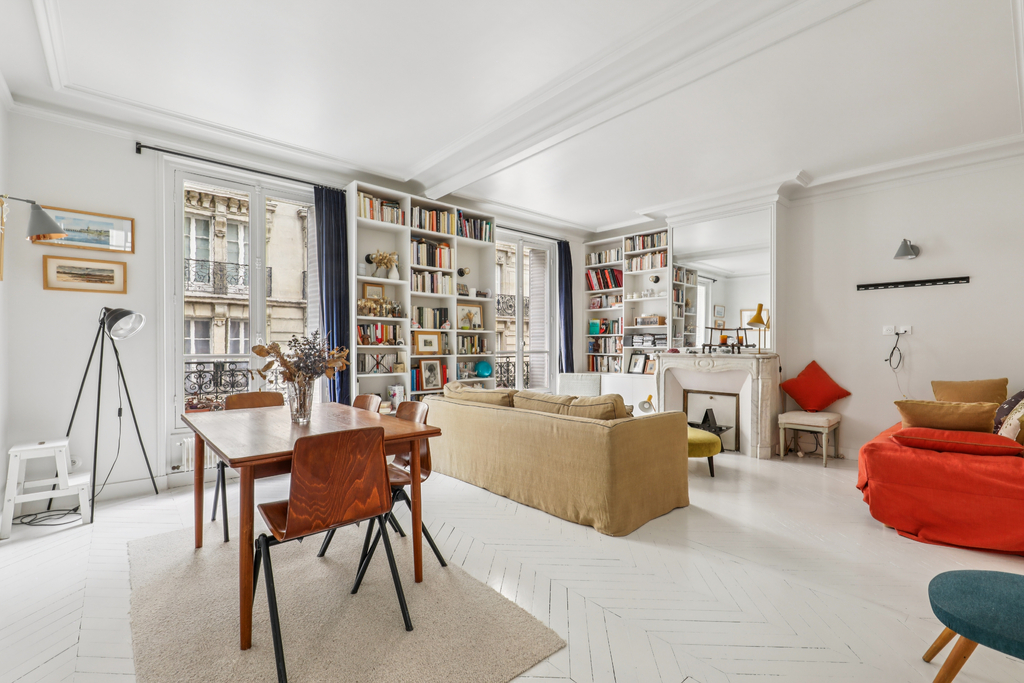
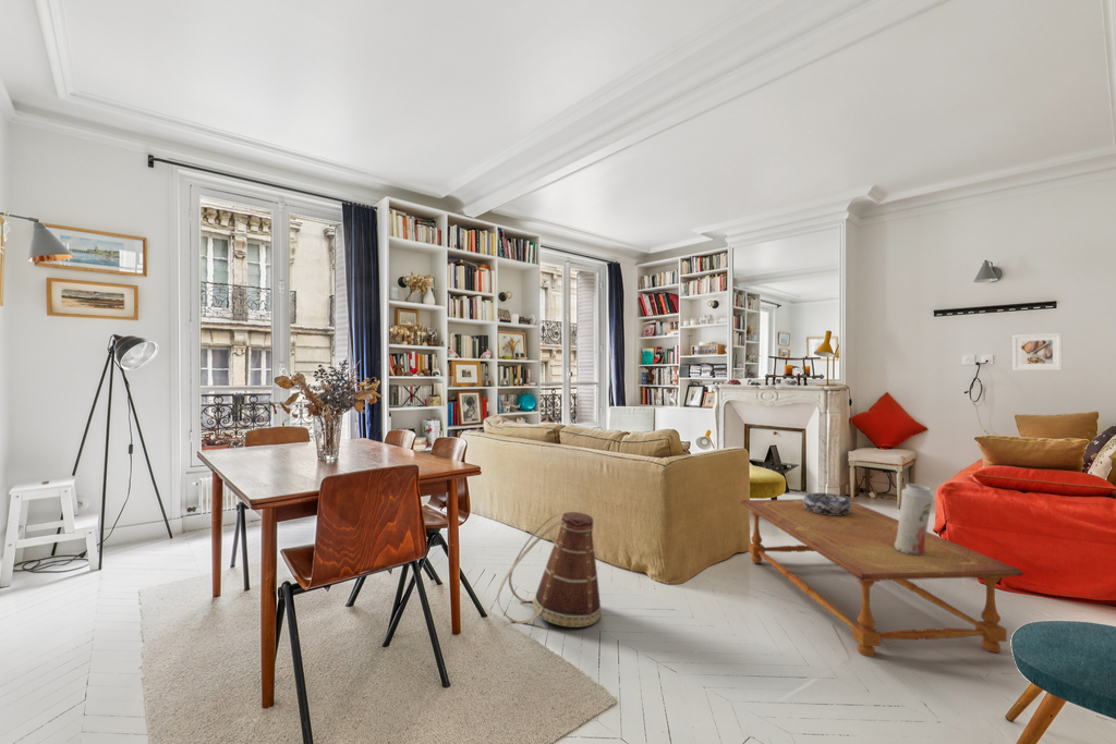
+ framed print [1011,332,1063,371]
+ coffee table [740,498,1024,658]
+ basket [496,511,602,629]
+ decorative bowl [802,492,852,515]
+ vase [894,483,934,554]
